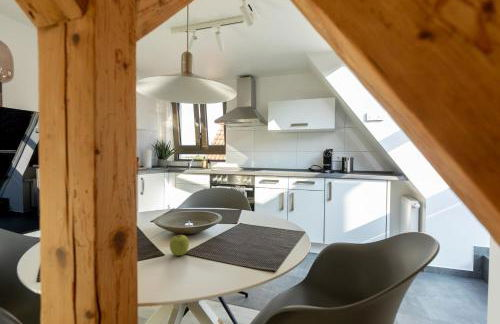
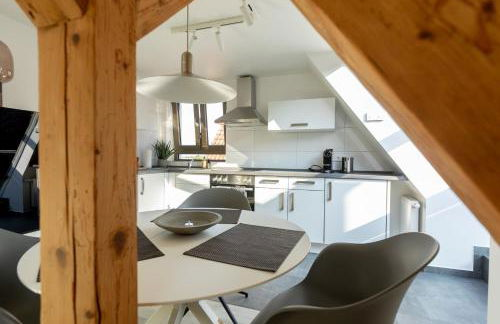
- fruit [169,234,190,257]
